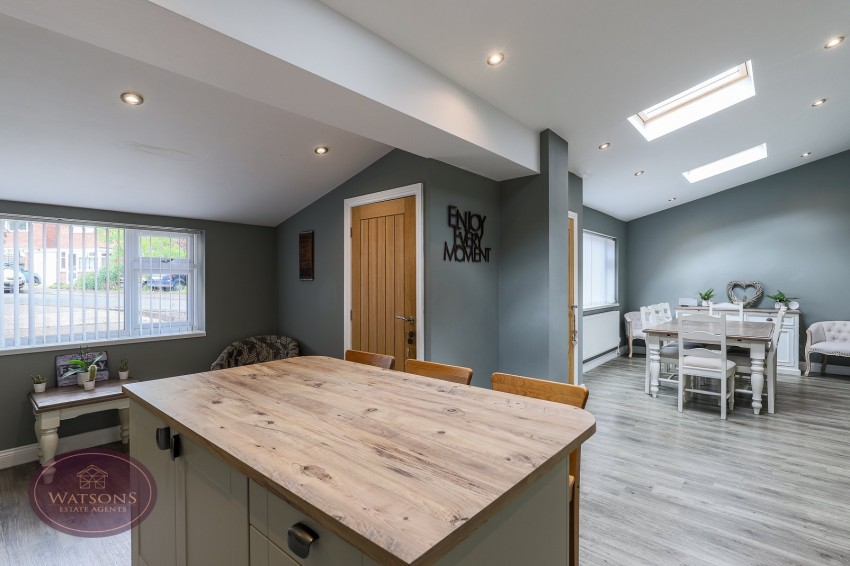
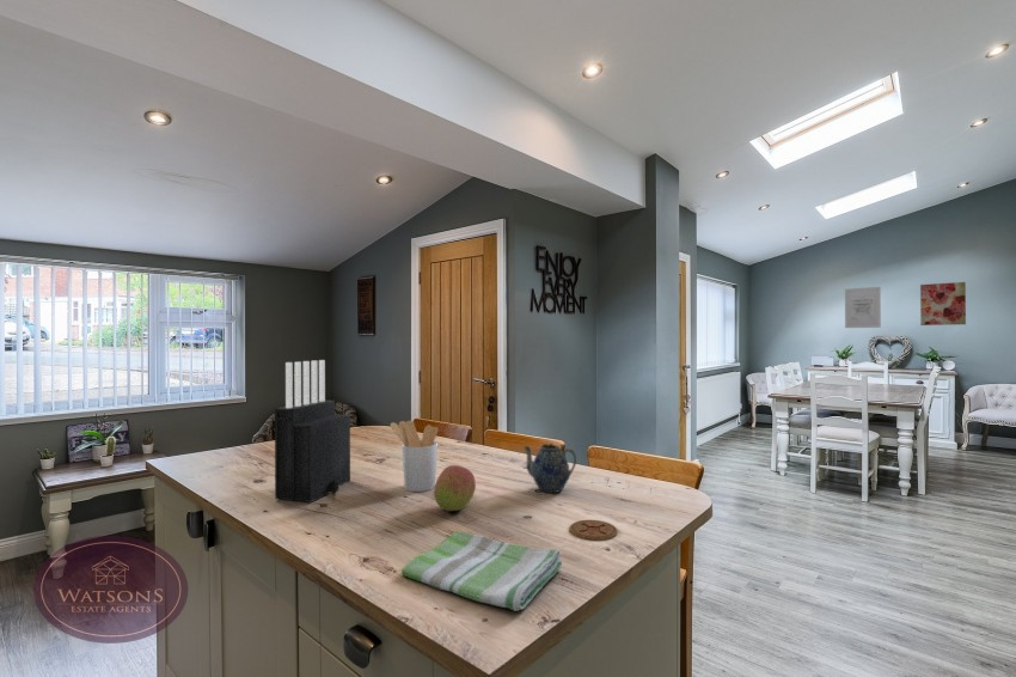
+ dish towel [400,530,563,612]
+ knife block [274,359,351,504]
+ teapot [524,443,577,494]
+ coaster [569,519,619,542]
+ utensil holder [390,420,439,493]
+ fruit [433,464,477,512]
+ wall art [919,281,967,327]
+ wall art [844,286,882,329]
